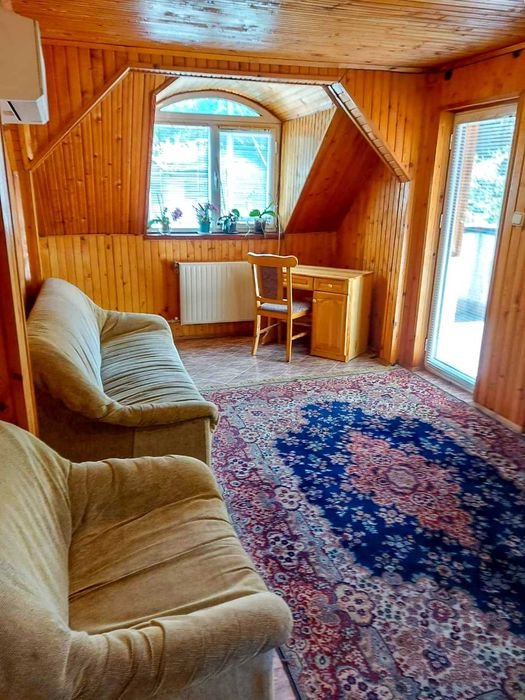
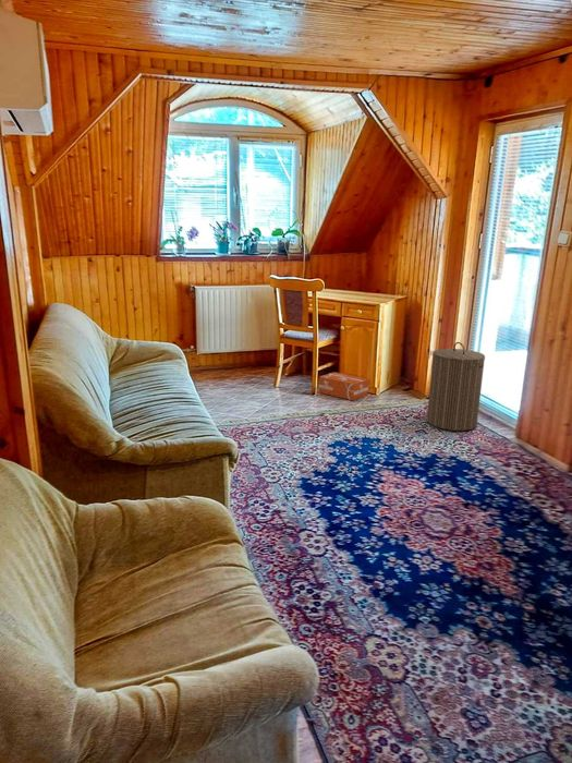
+ laundry hamper [426,341,486,432]
+ cardboard box [318,371,369,401]
